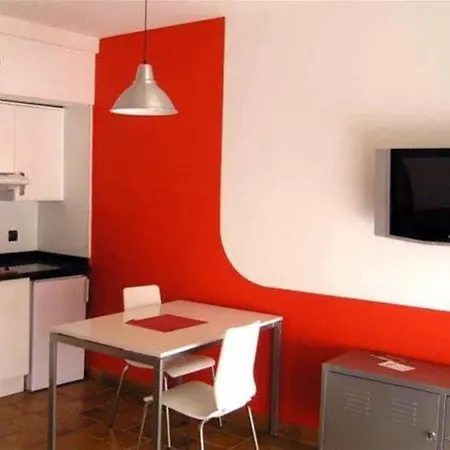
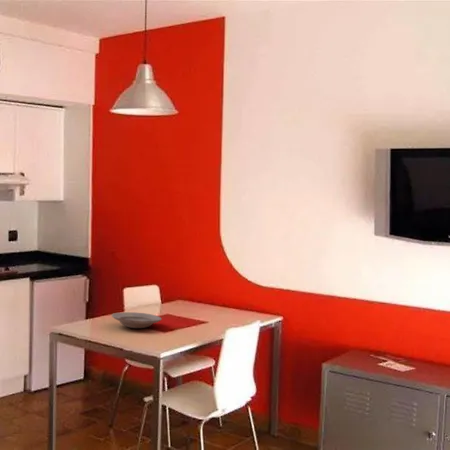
+ plate [111,311,163,329]
